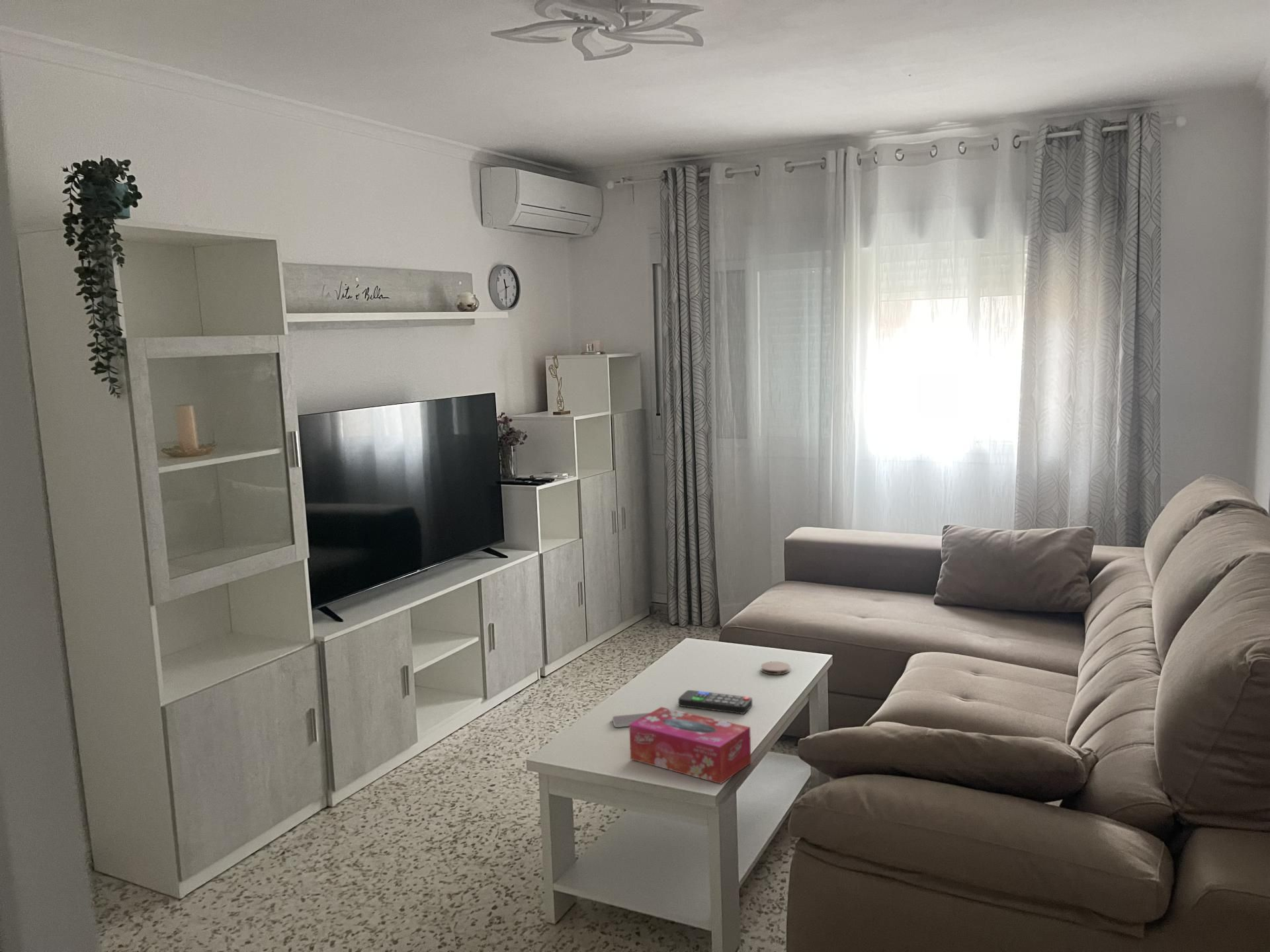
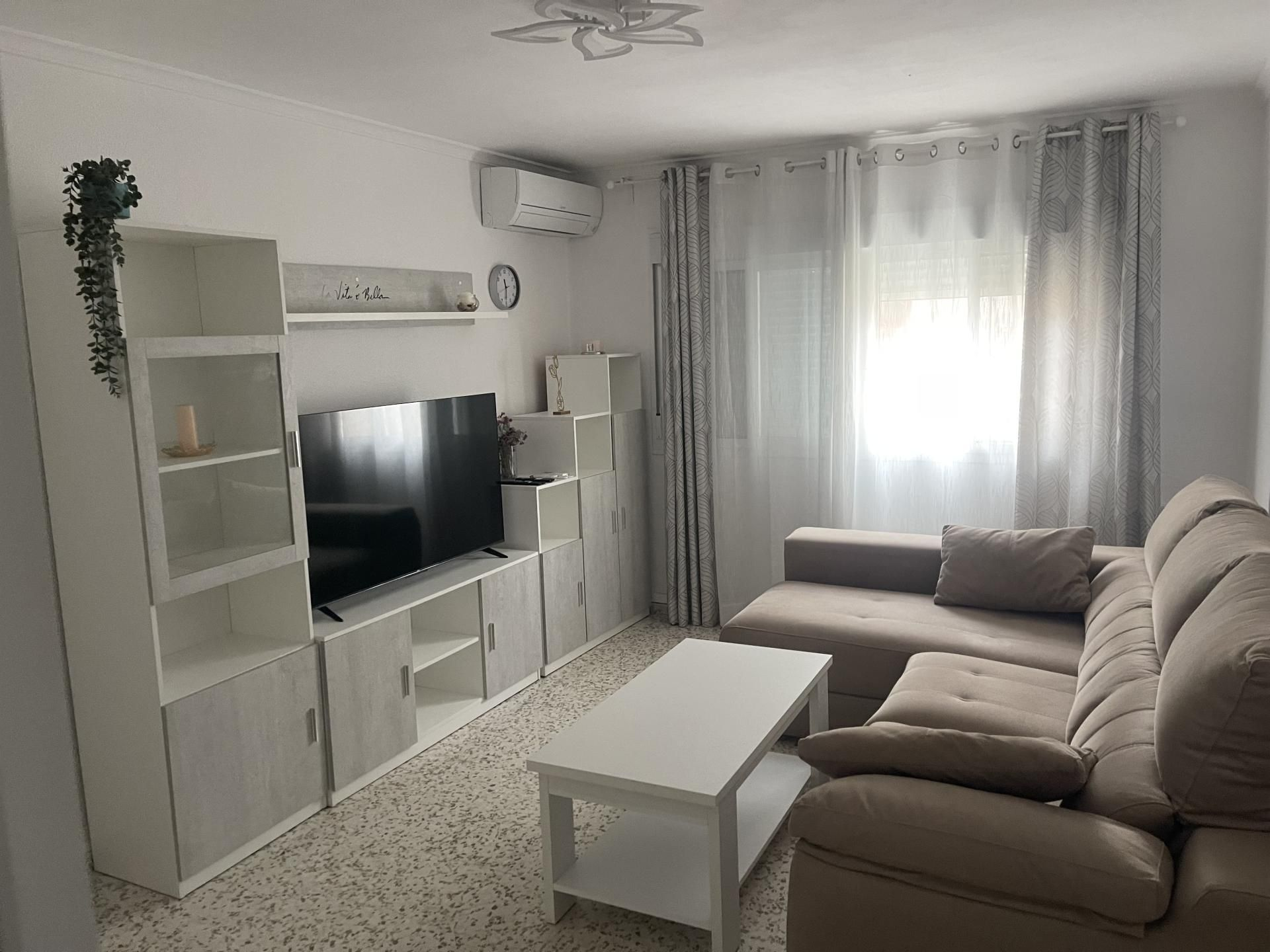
- remote control [678,690,753,715]
- smartphone [612,712,651,728]
- tissue box [628,706,751,785]
- coaster [760,661,791,676]
